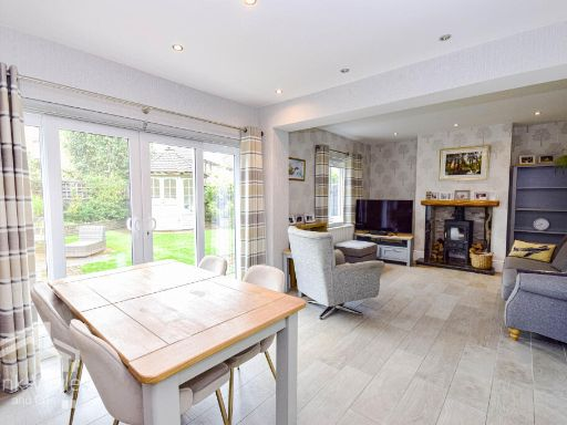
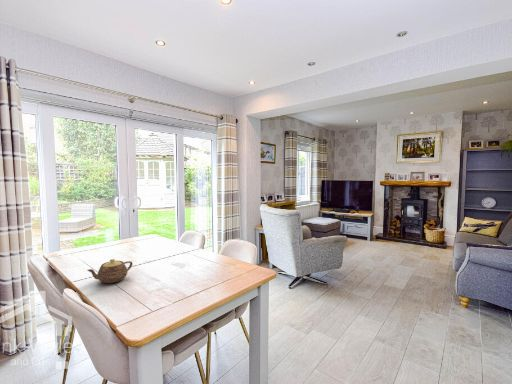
+ teapot [86,258,133,284]
